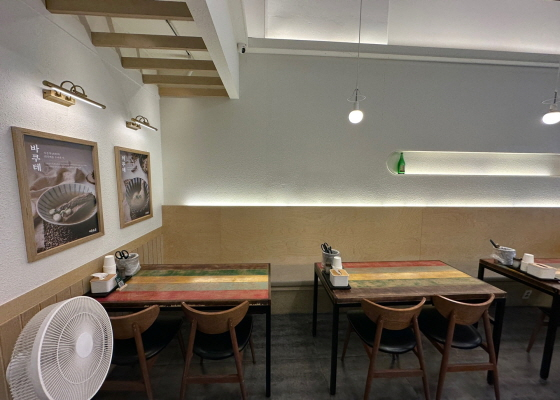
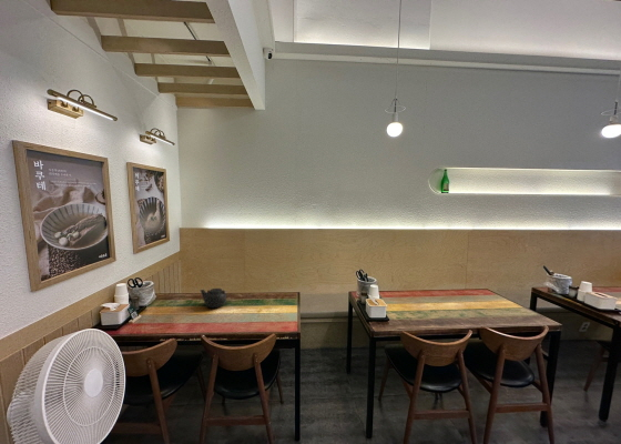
+ teapot [198,287,227,309]
